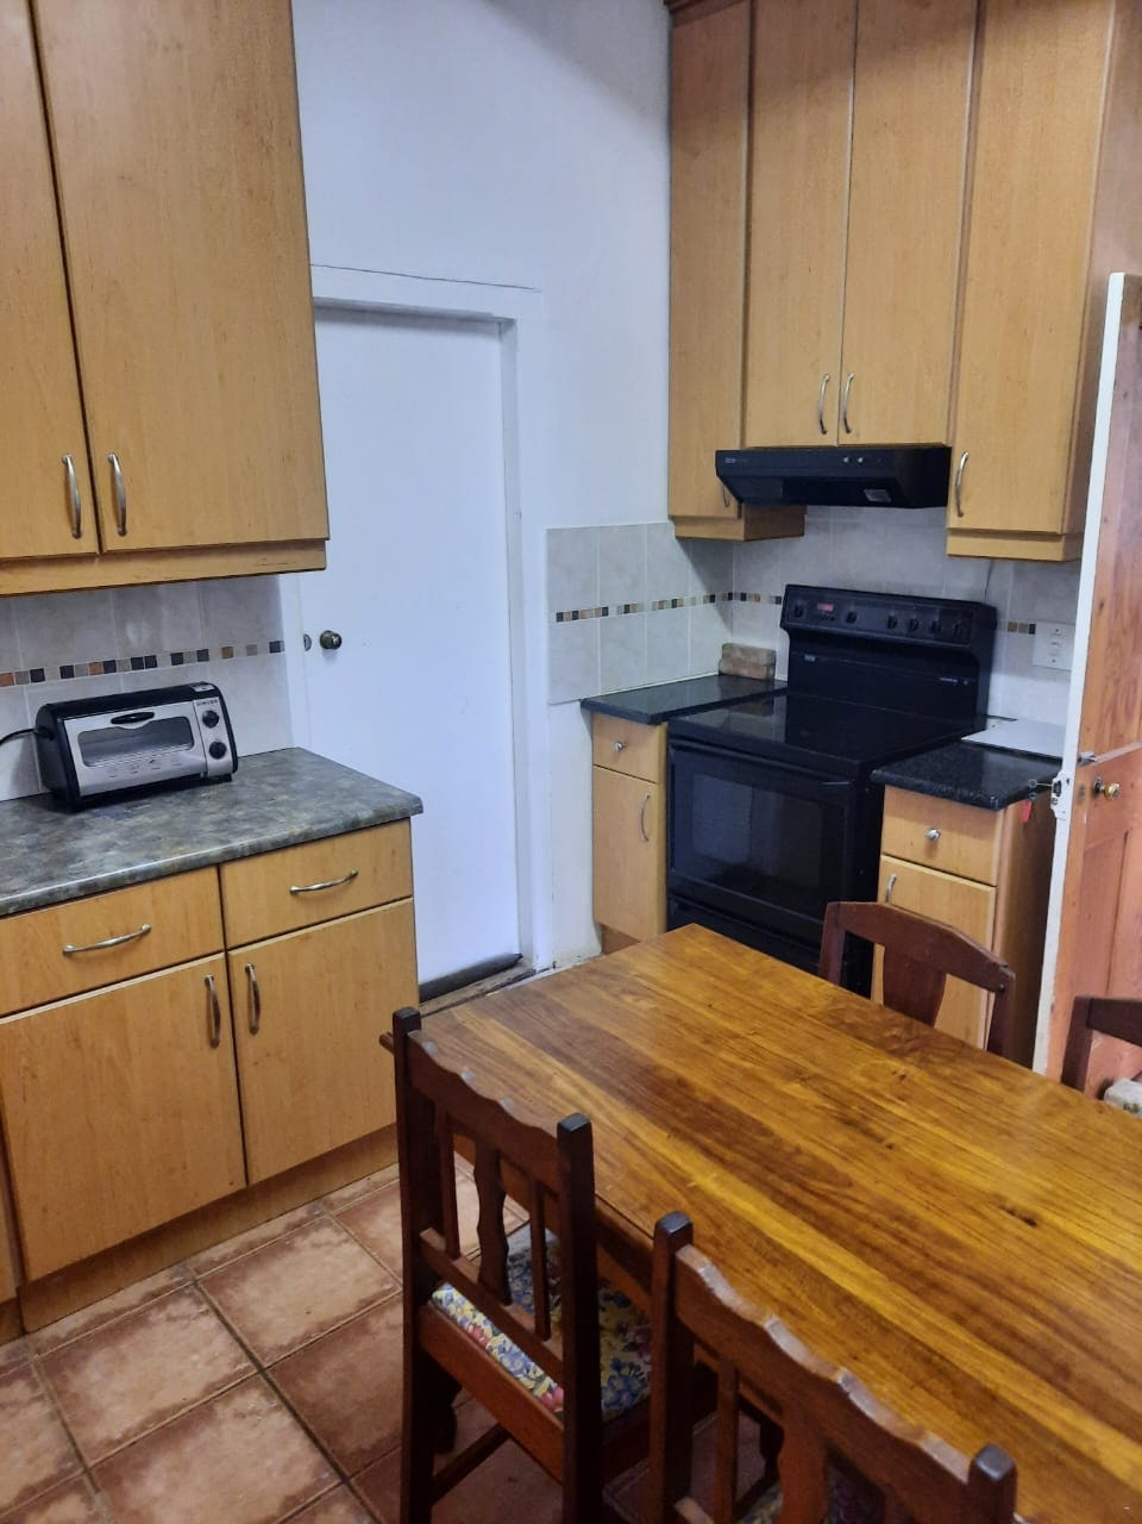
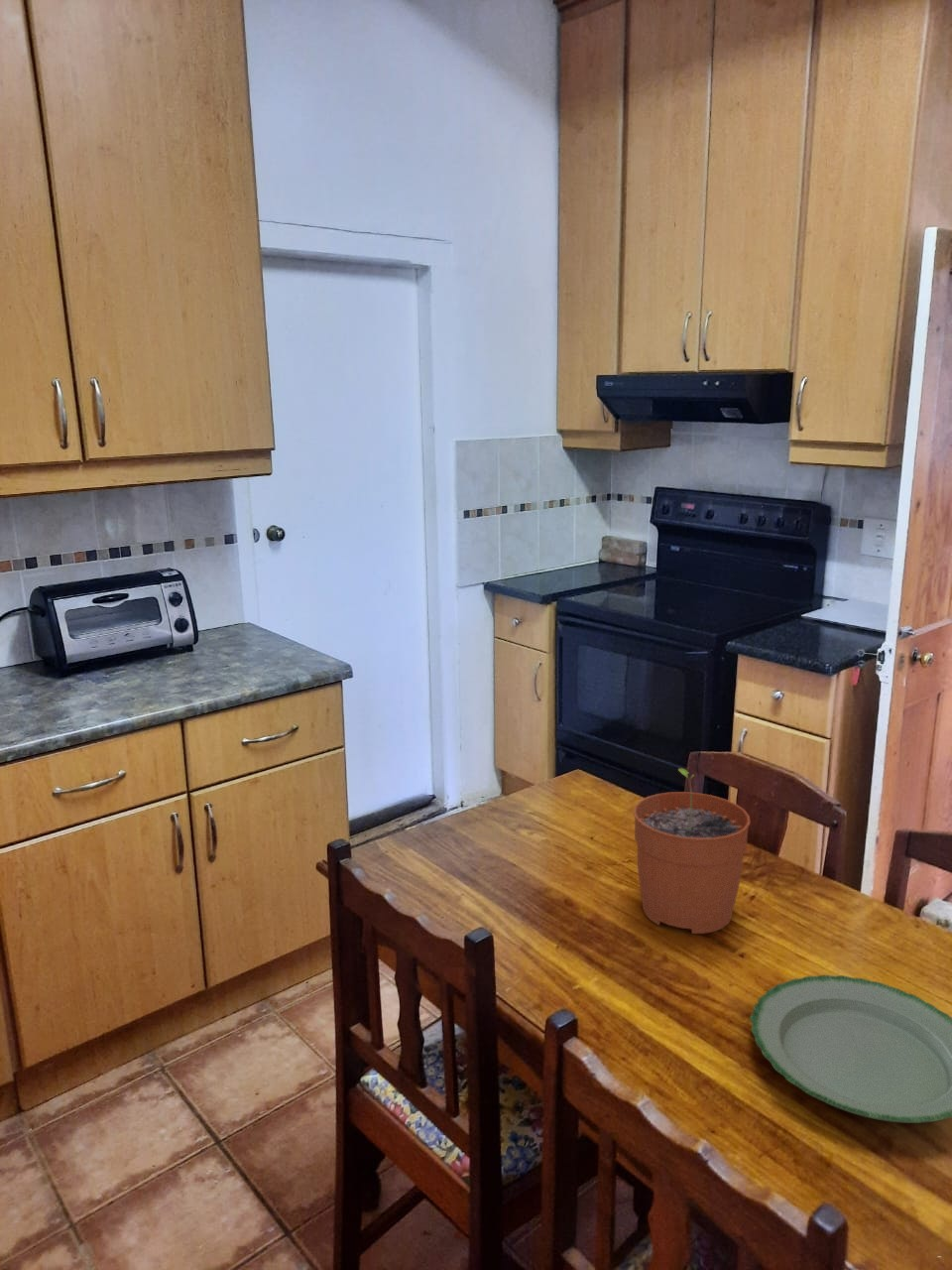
+ plate [749,974,952,1124]
+ plant pot [633,767,751,935]
